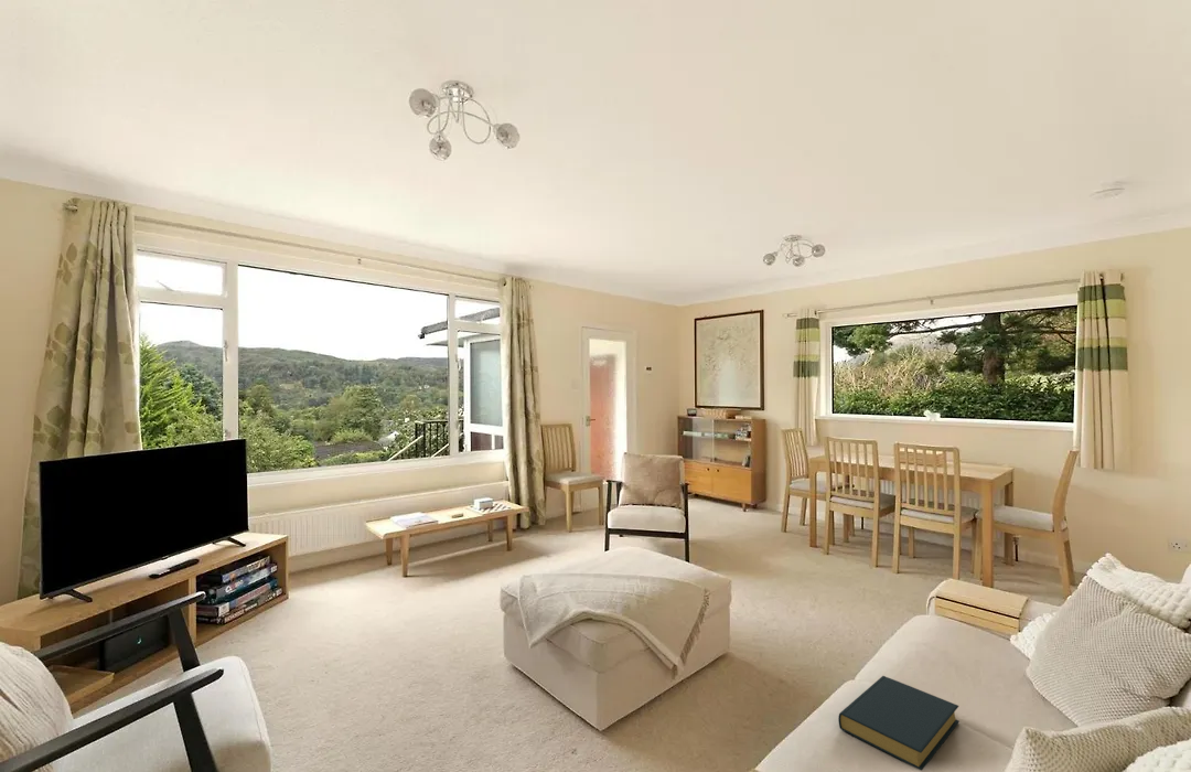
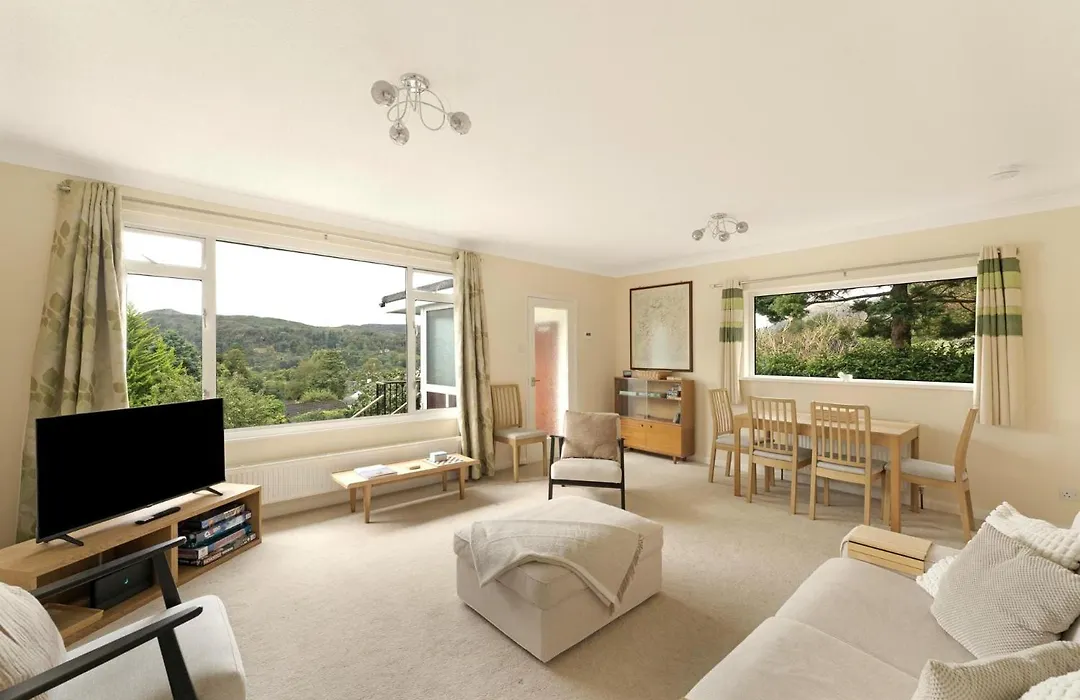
- hardback book [837,675,961,772]
